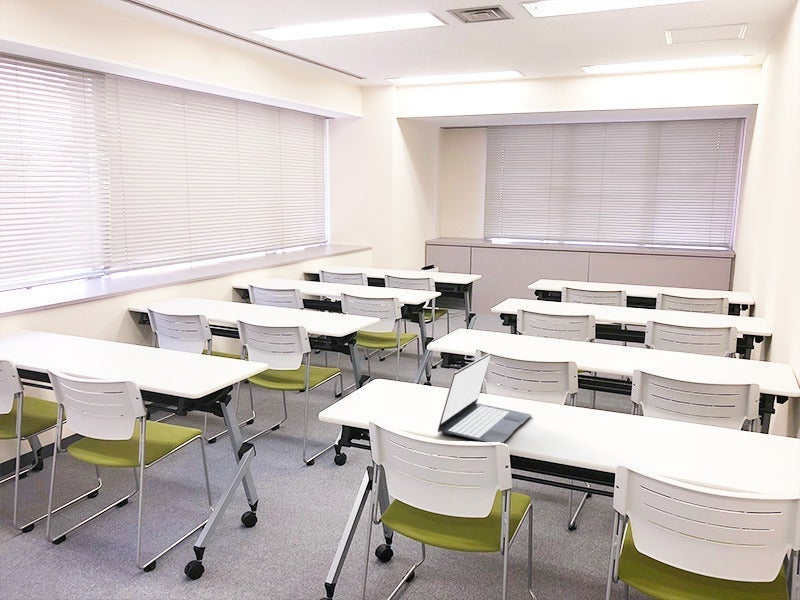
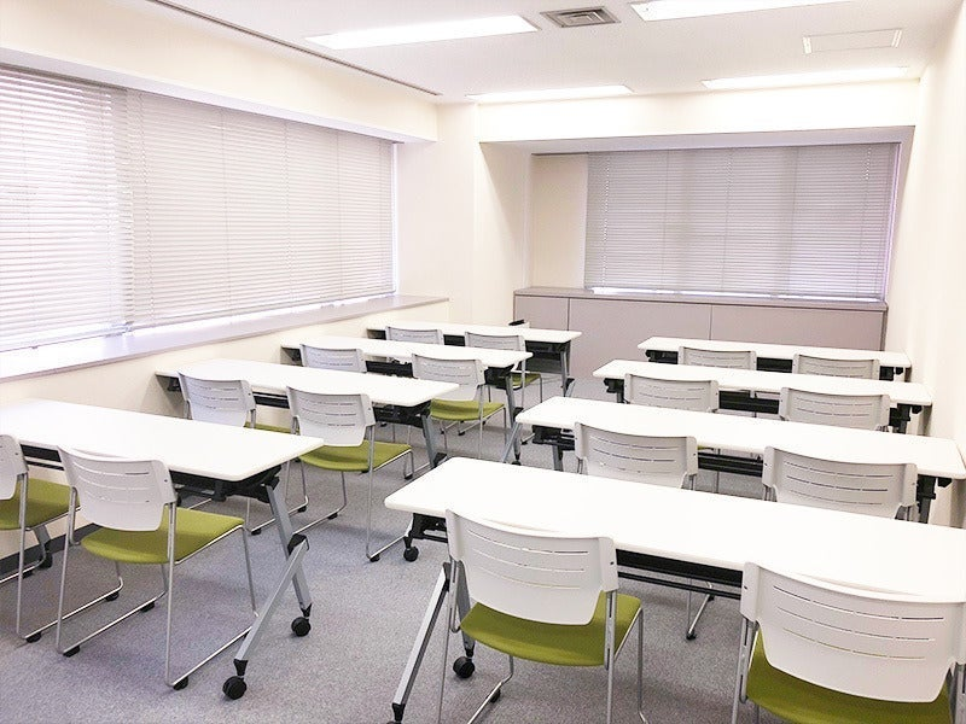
- laptop [437,352,532,444]
